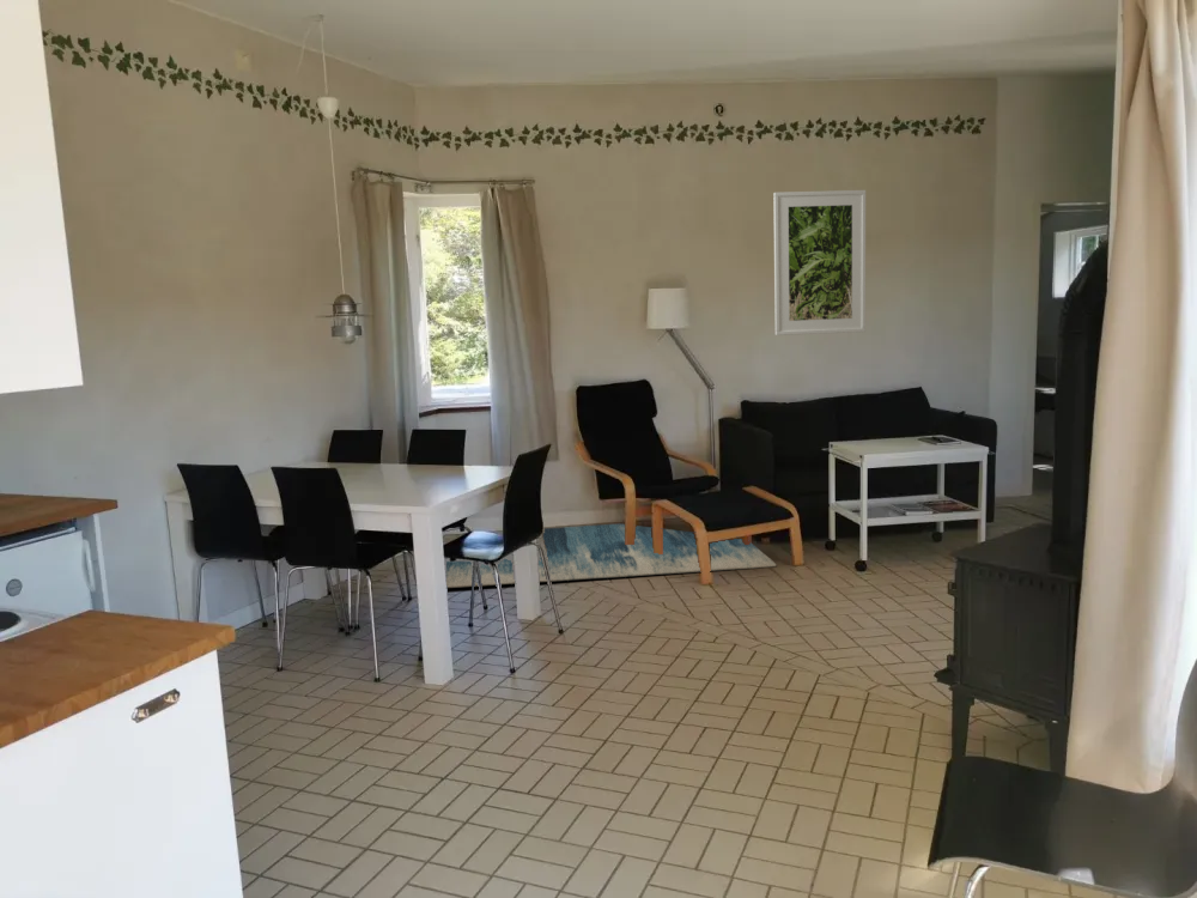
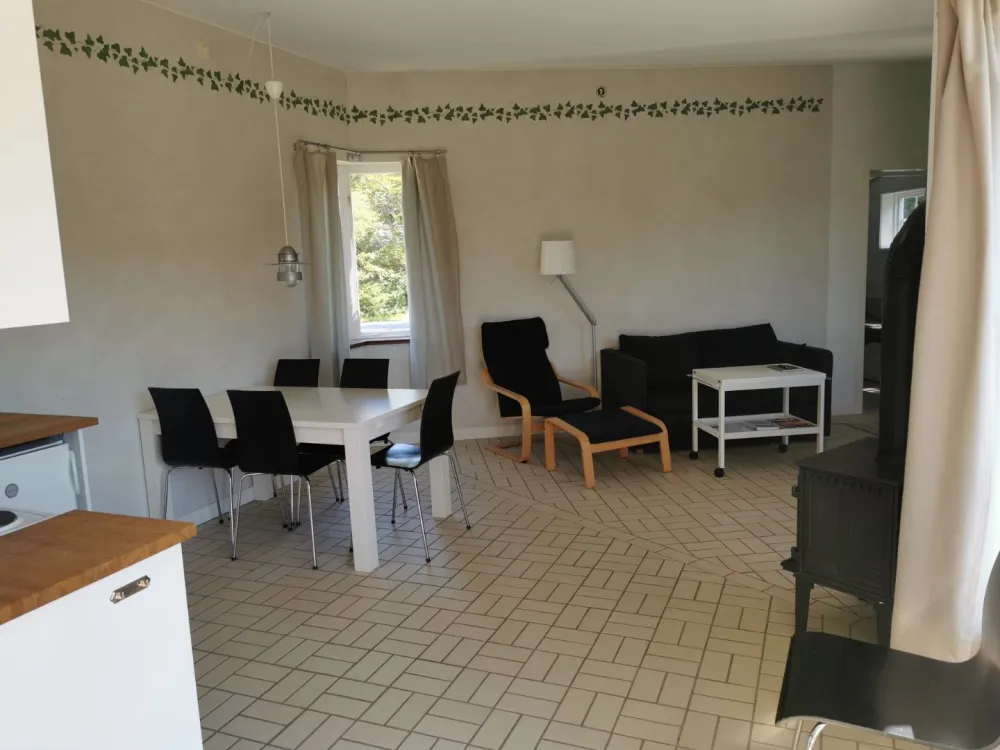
- rug [445,522,778,589]
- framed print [772,189,867,336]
